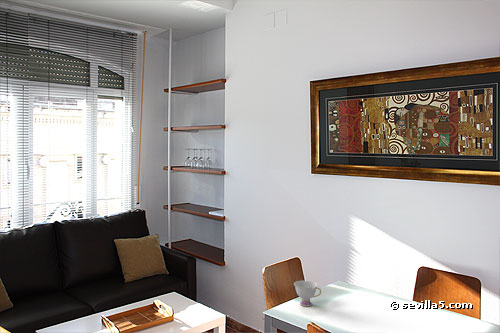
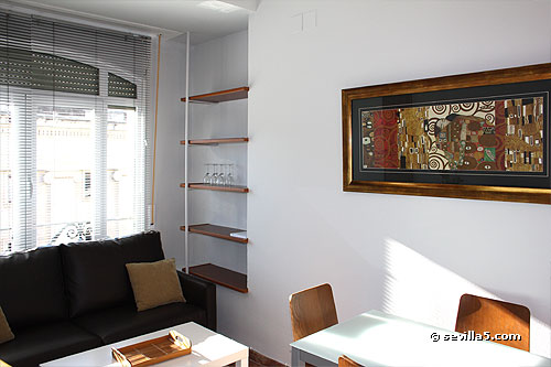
- teacup [293,280,322,307]
